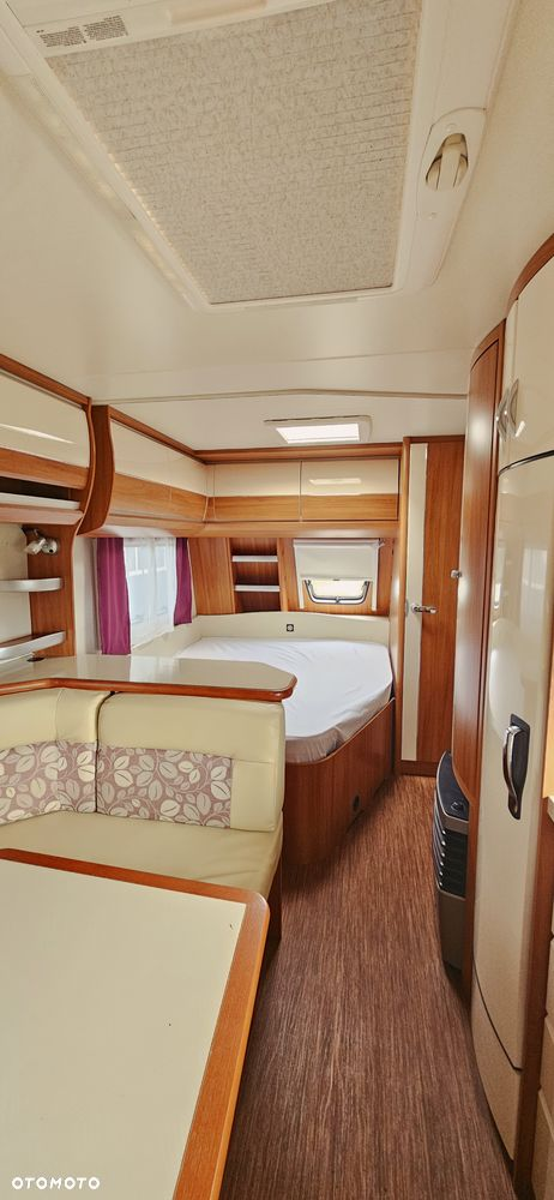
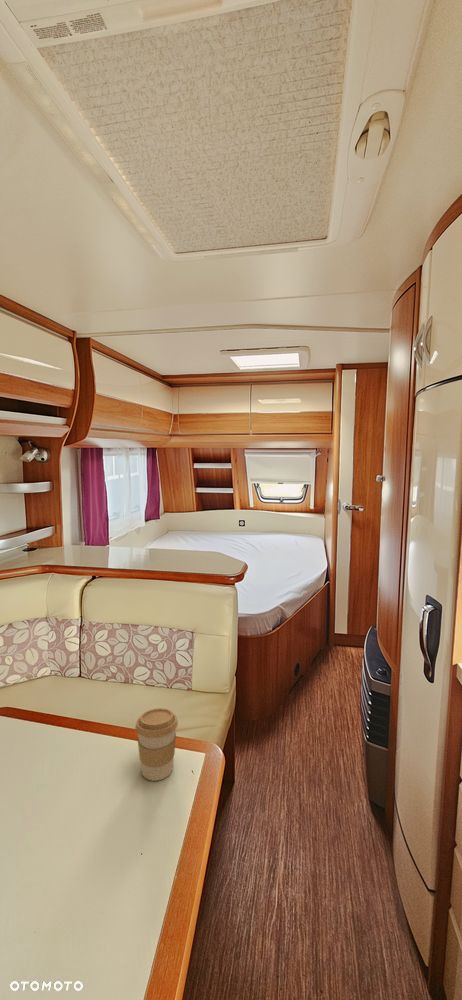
+ coffee cup [134,707,179,782]
